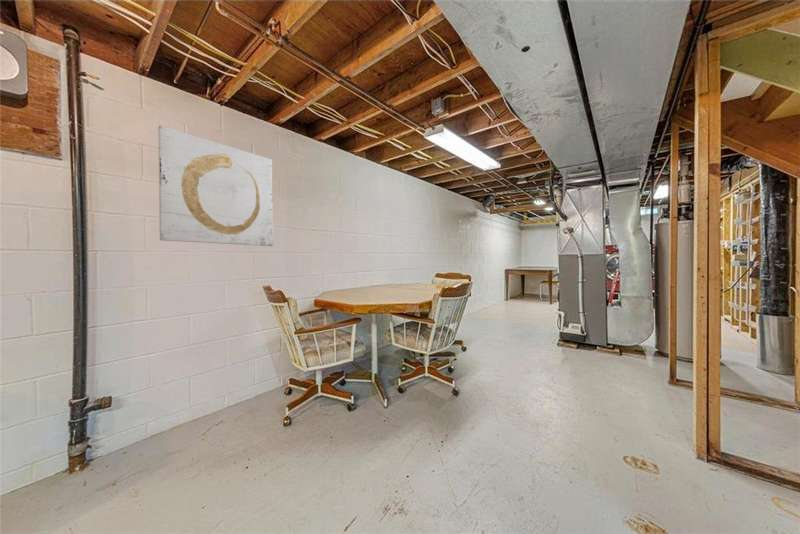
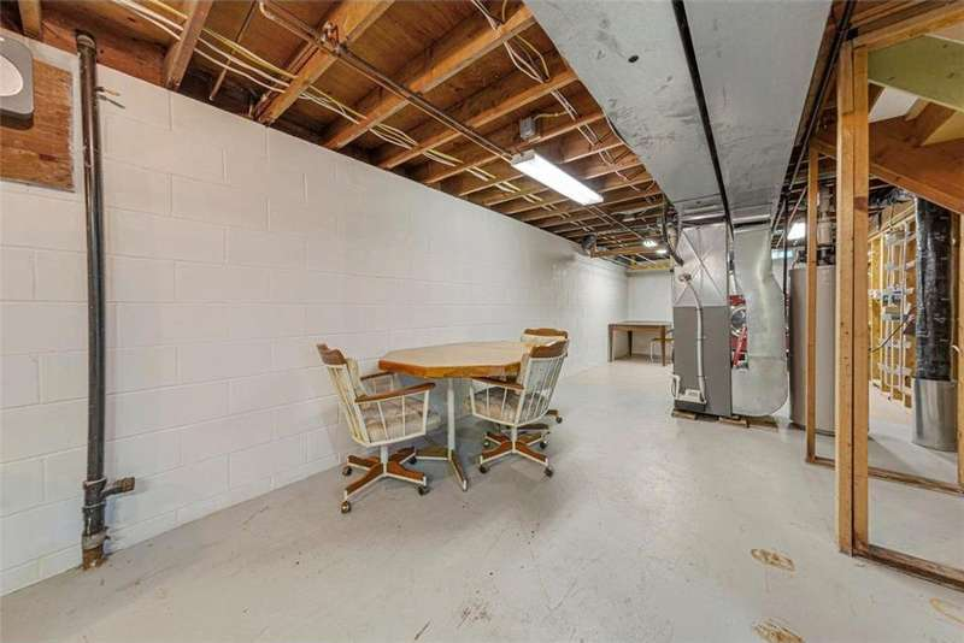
- wall art [157,124,274,247]
